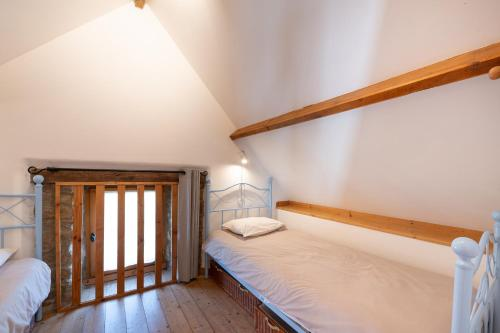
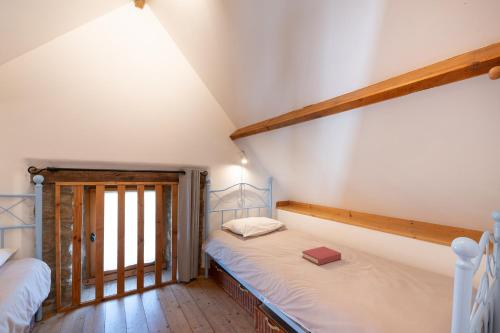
+ hardback book [301,245,342,266]
